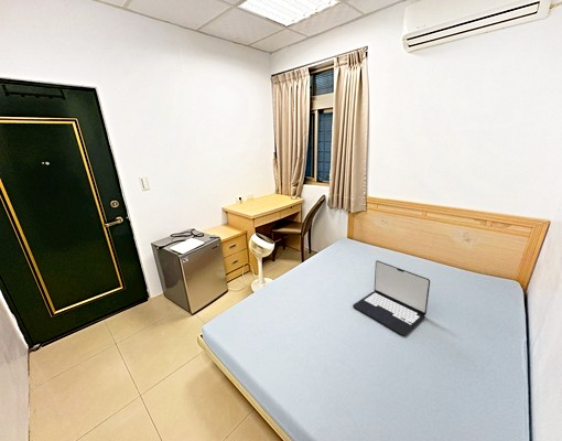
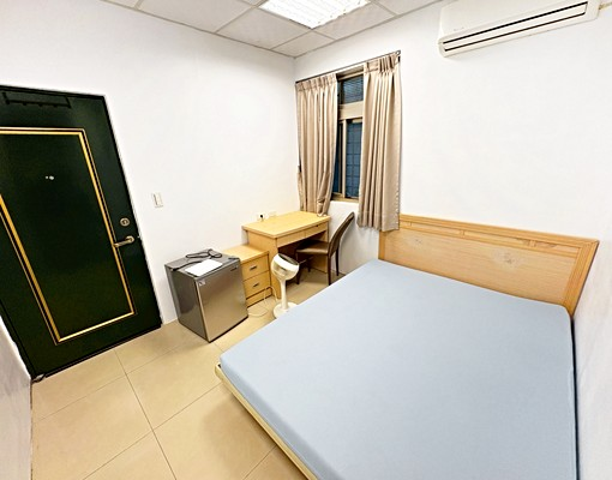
- laptop [352,259,431,336]
